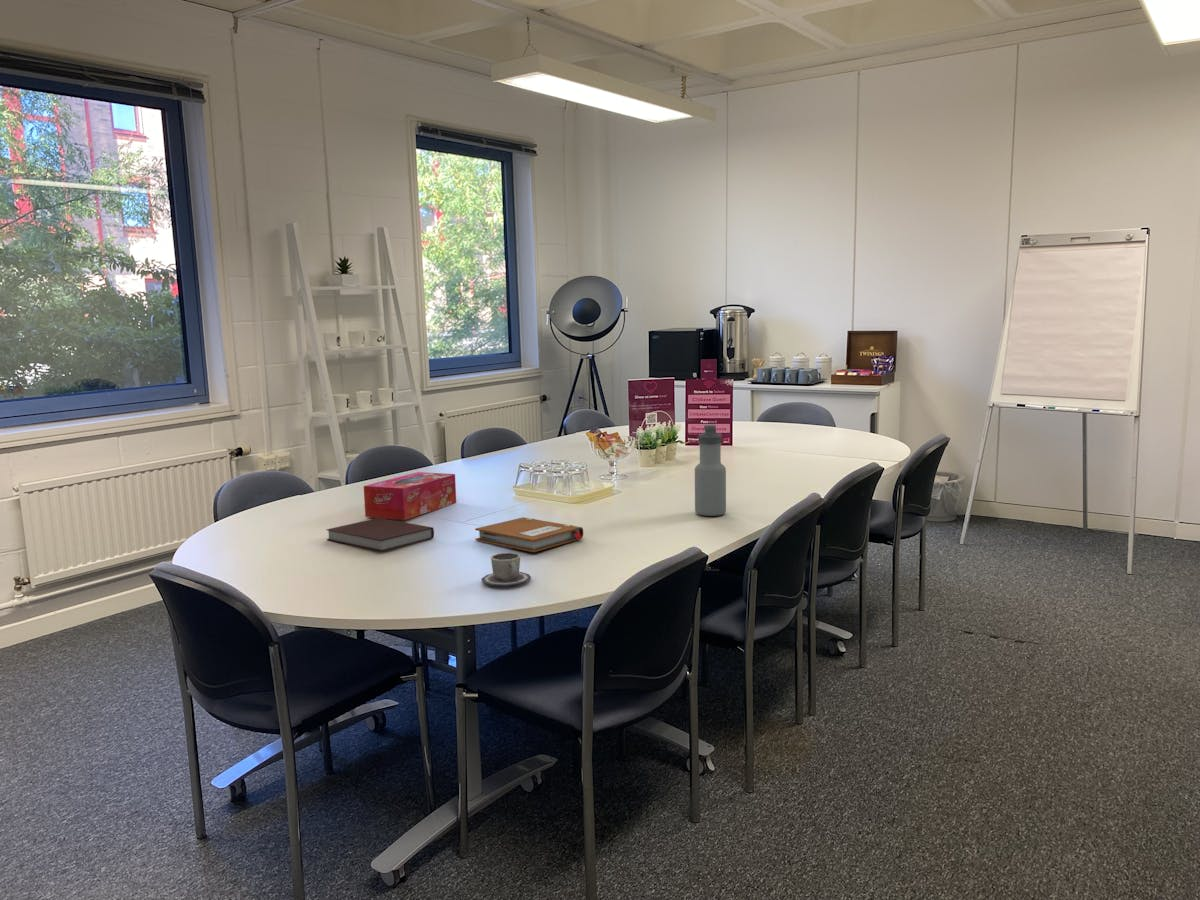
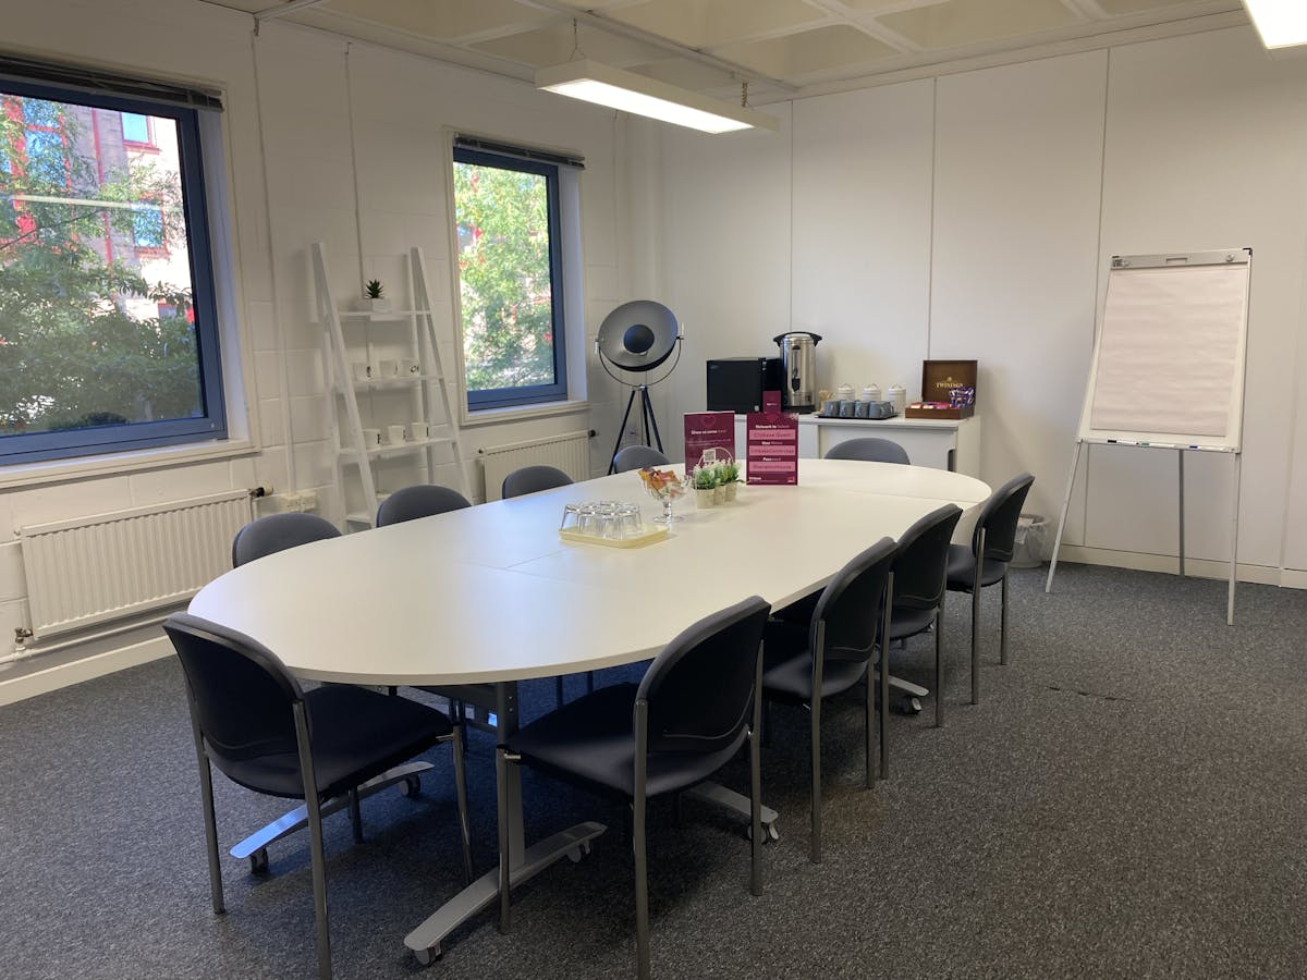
- notebook [474,516,584,553]
- water bottle [694,424,727,517]
- notebook [325,518,435,552]
- tissue box [363,471,457,521]
- cup [481,552,532,587]
